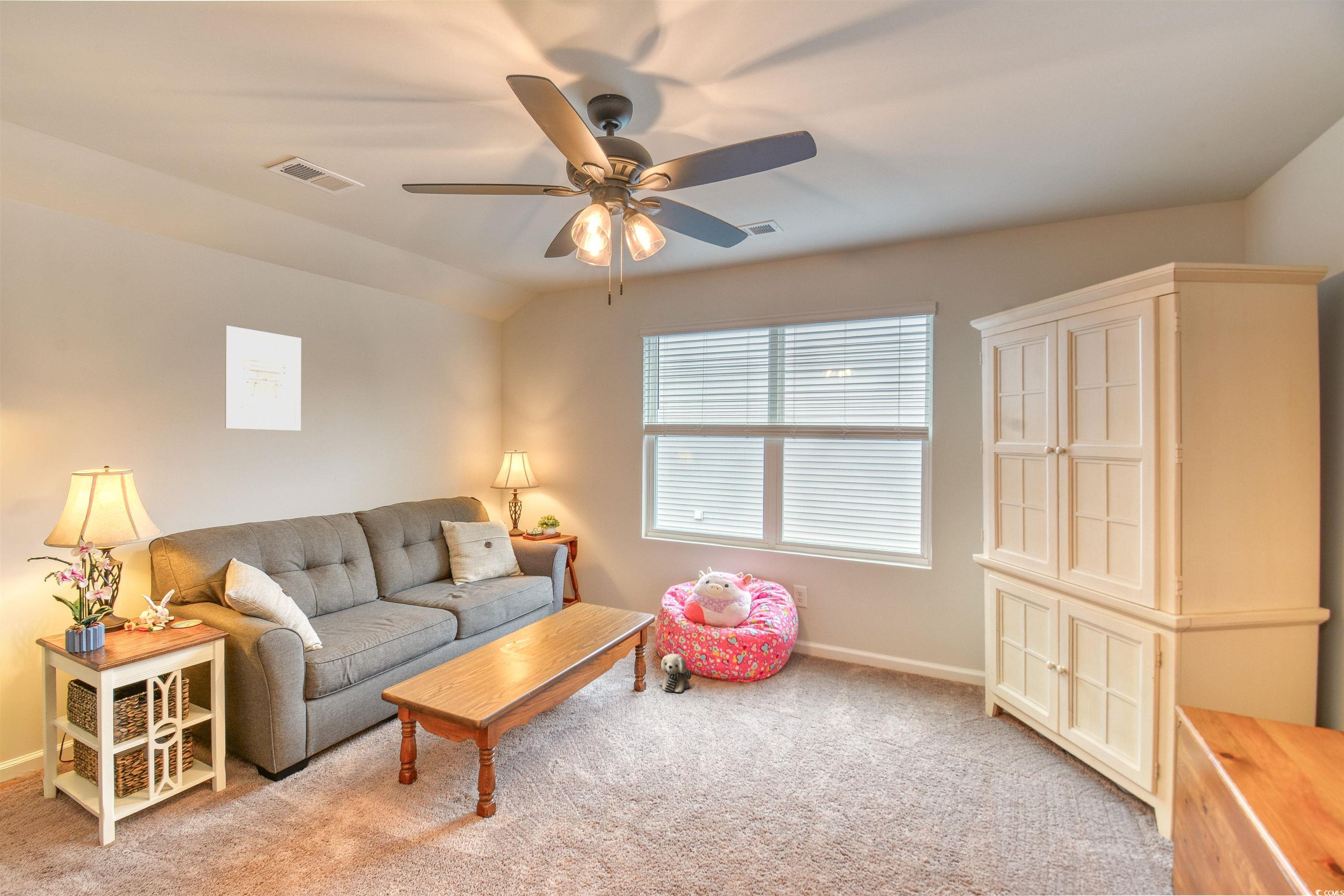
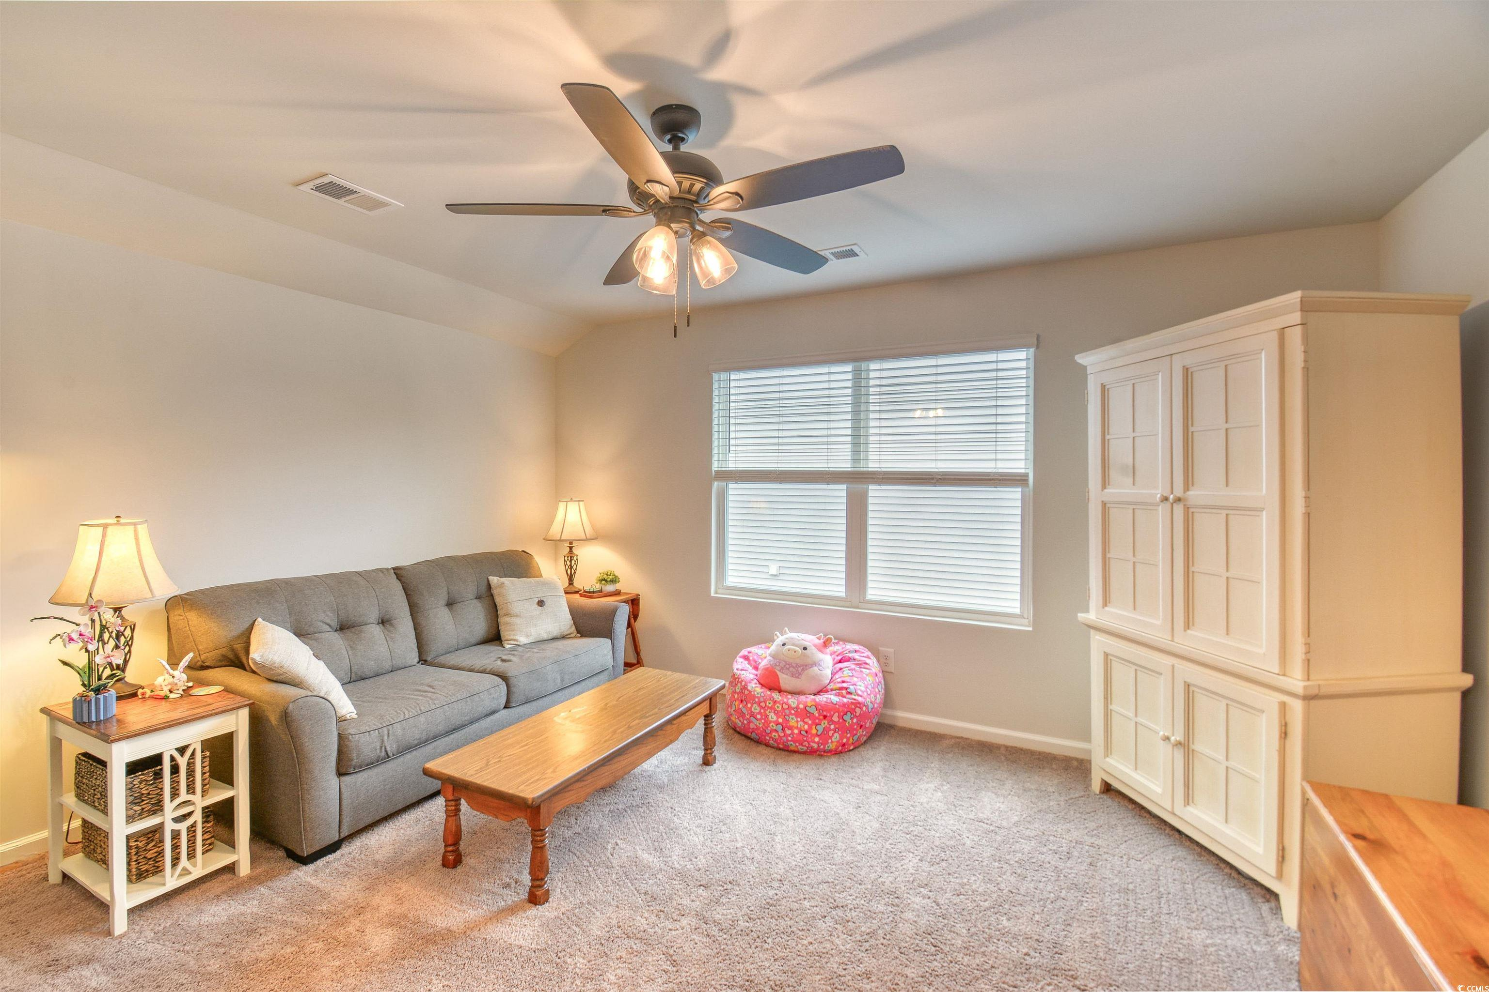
- wall art [224,325,301,431]
- plush toy [659,653,692,693]
